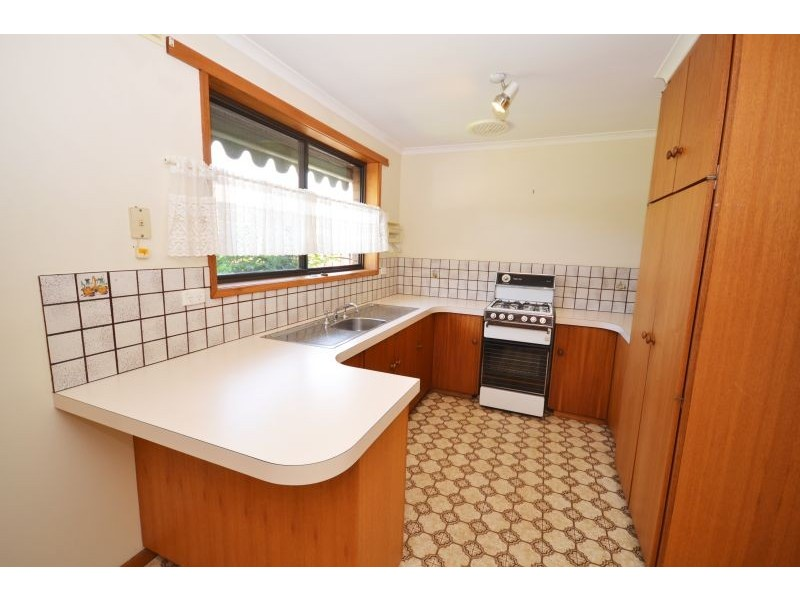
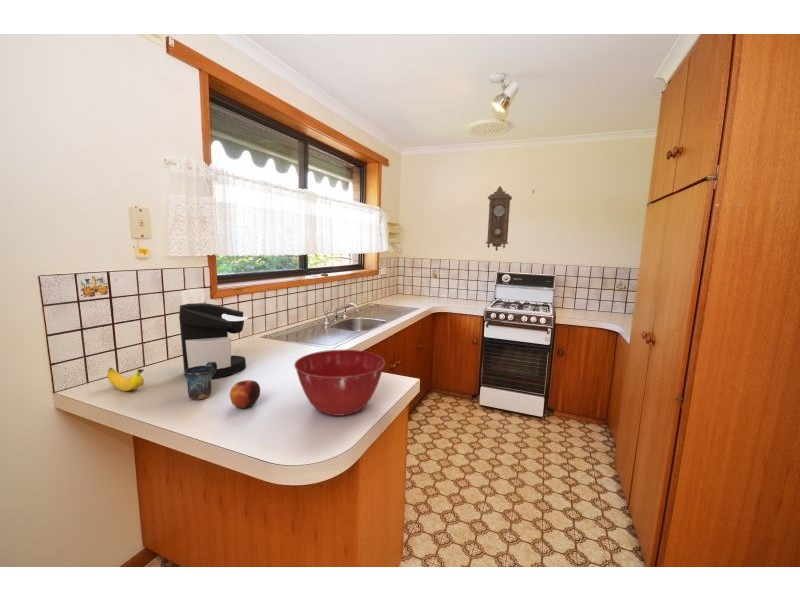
+ coffee maker [178,302,249,379]
+ banana [106,367,145,392]
+ pendulum clock [485,185,513,252]
+ mug [183,362,217,401]
+ mixing bowl [293,349,386,417]
+ apple [229,379,261,409]
